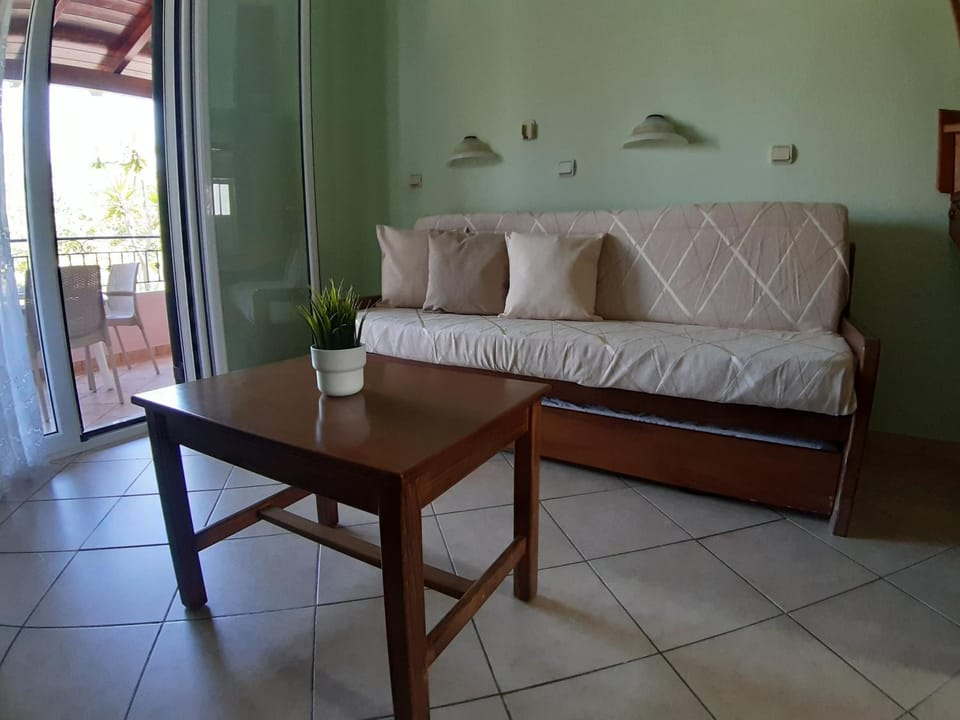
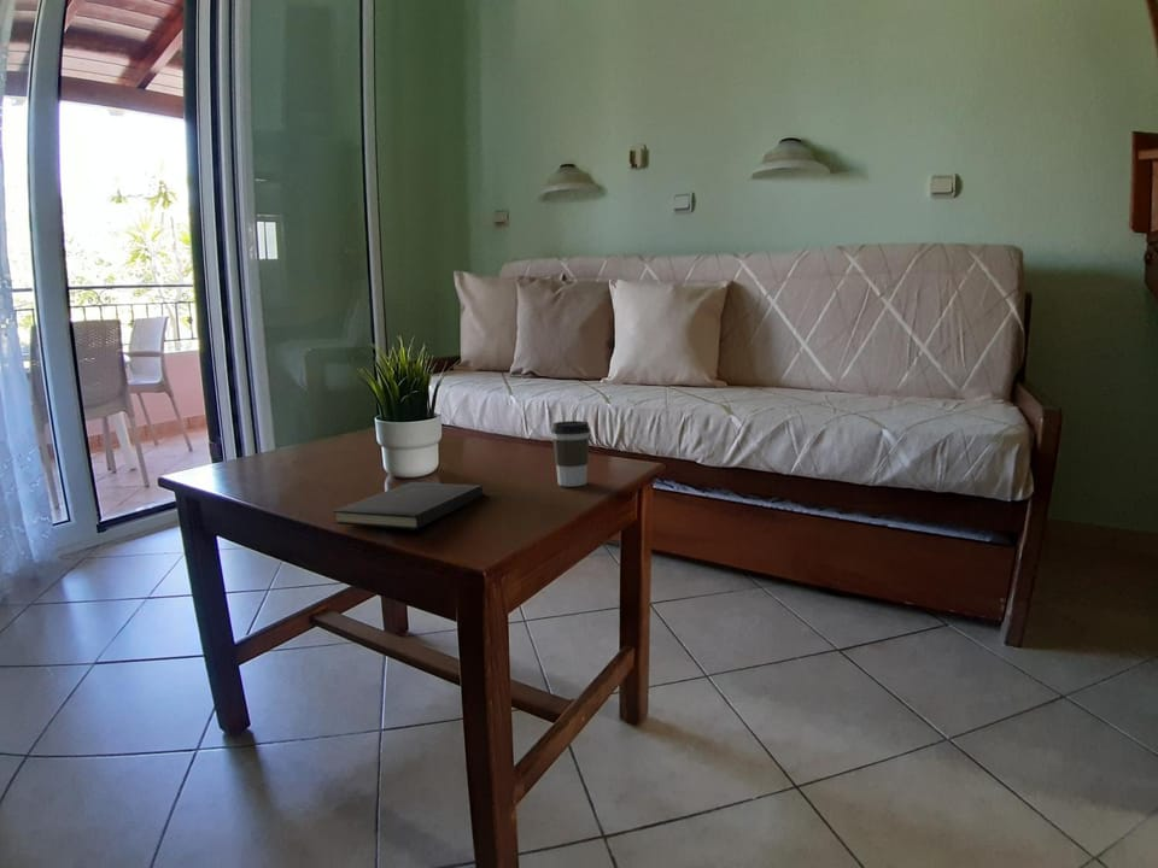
+ coffee cup [550,420,591,487]
+ hardcover book [332,481,484,532]
